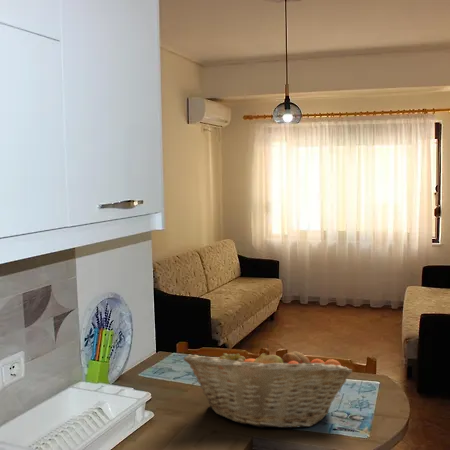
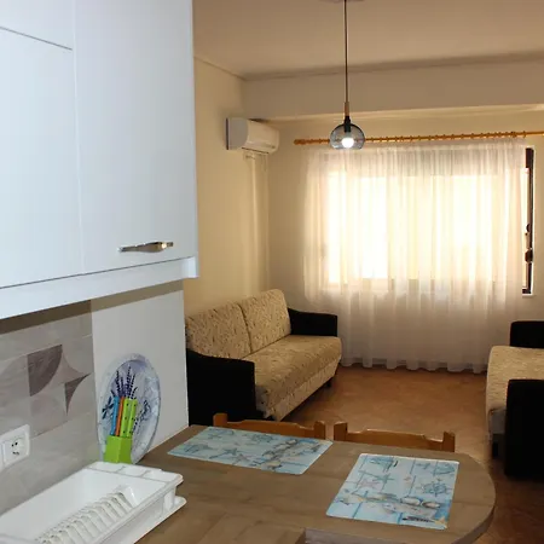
- fruit basket [183,344,353,429]
